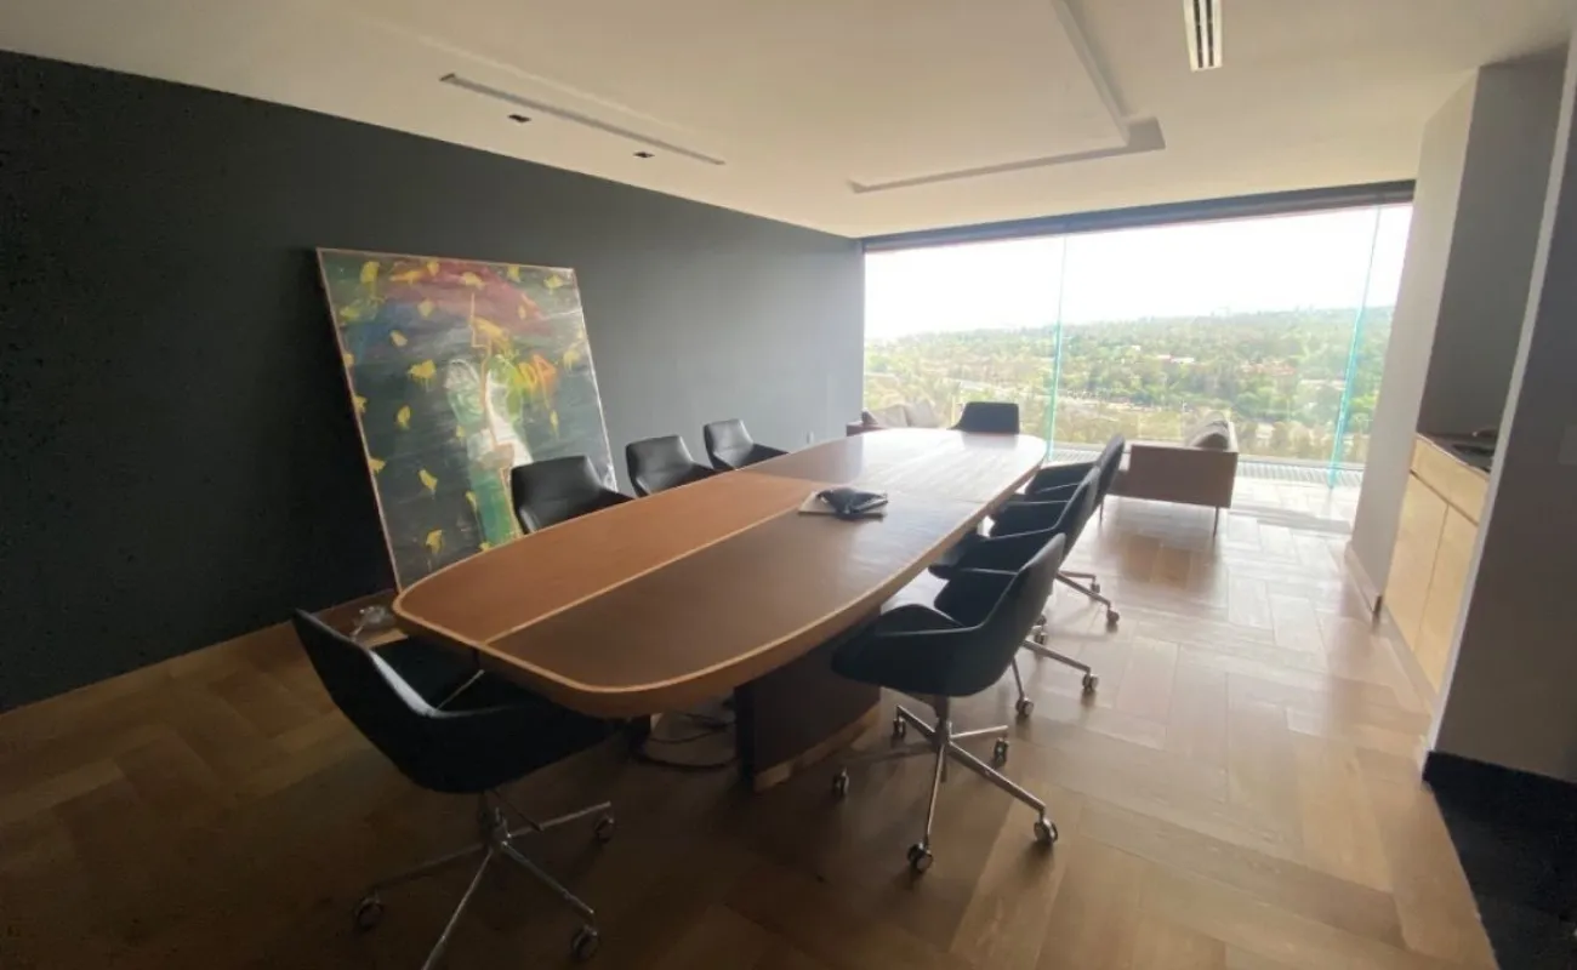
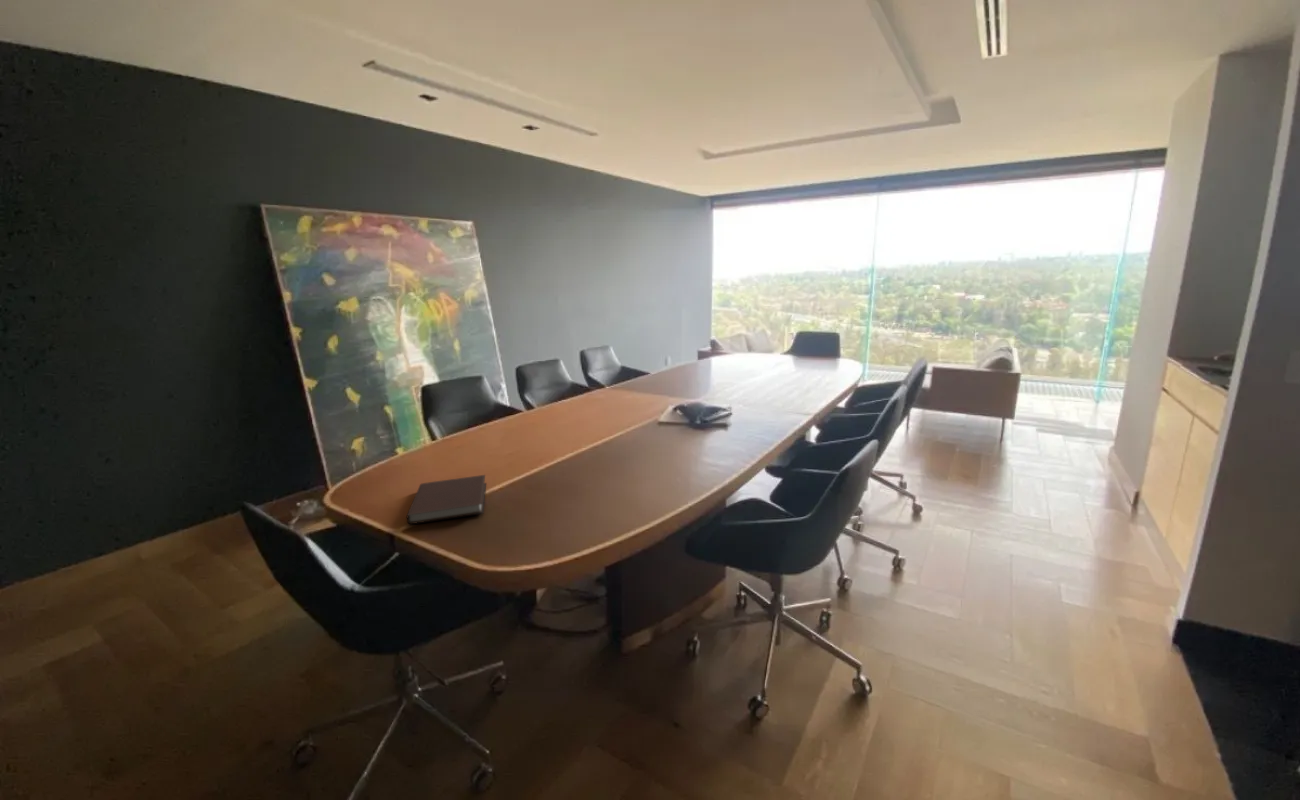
+ notebook [406,474,487,525]
